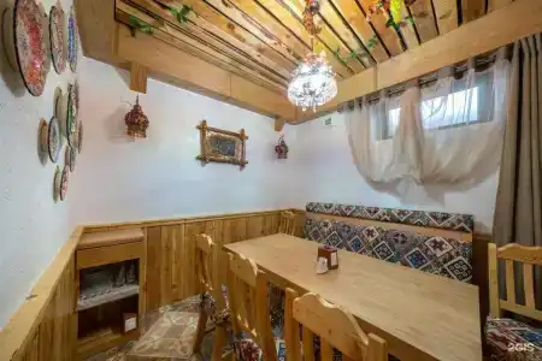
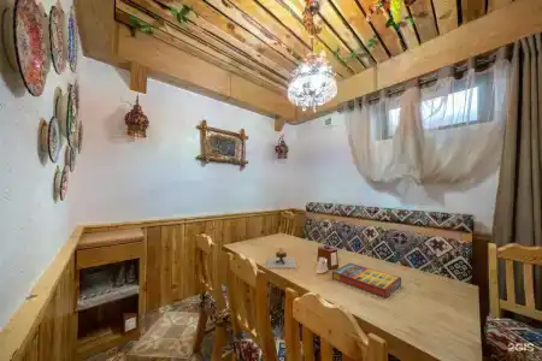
+ candle [266,247,299,270]
+ game compilation box [331,262,402,298]
